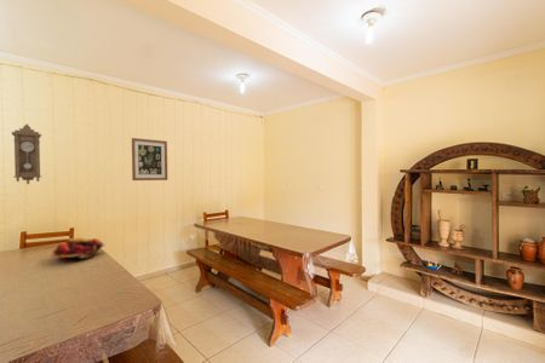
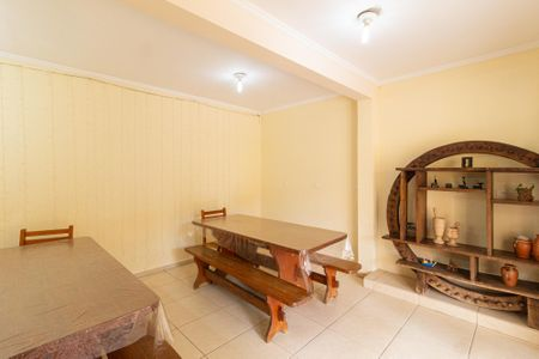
- fruit basket [50,237,105,264]
- wall art [131,137,168,182]
- pendulum clock [11,123,42,185]
